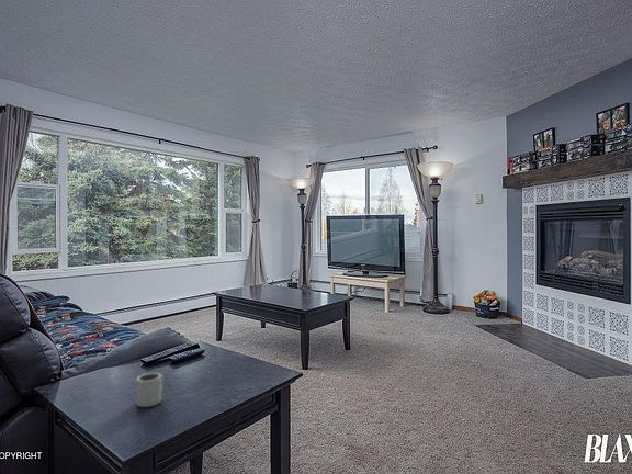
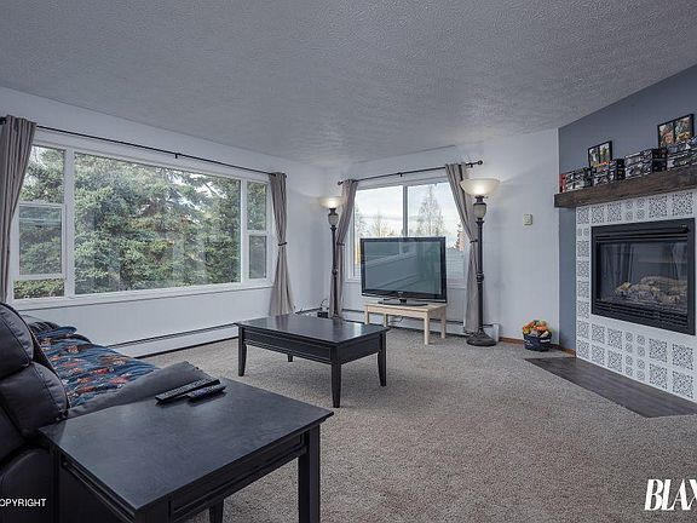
- cup [135,372,165,408]
